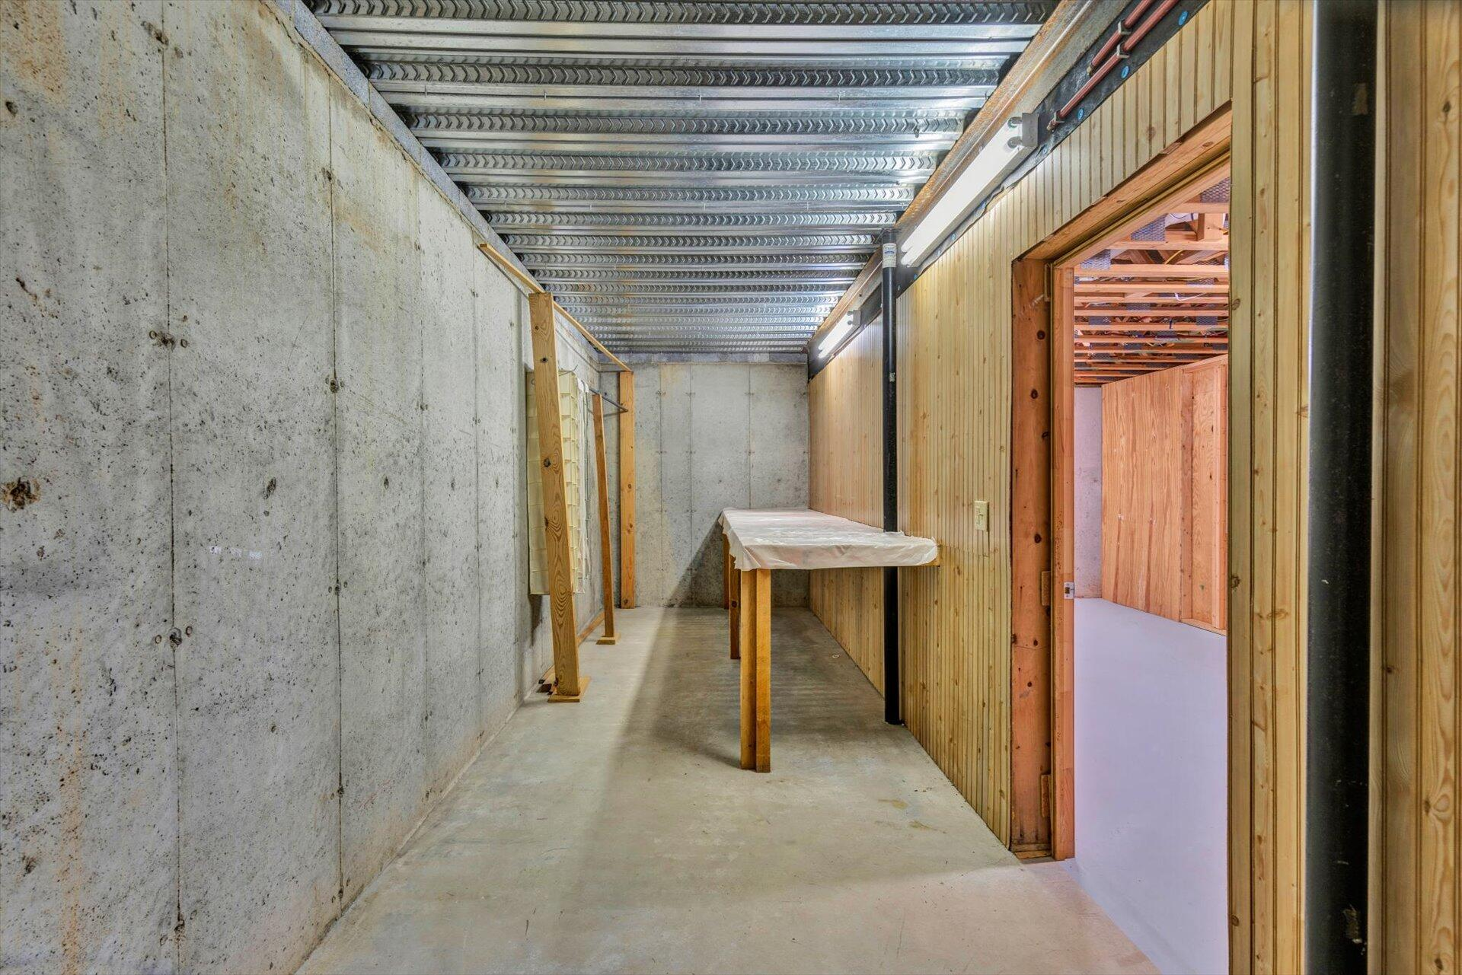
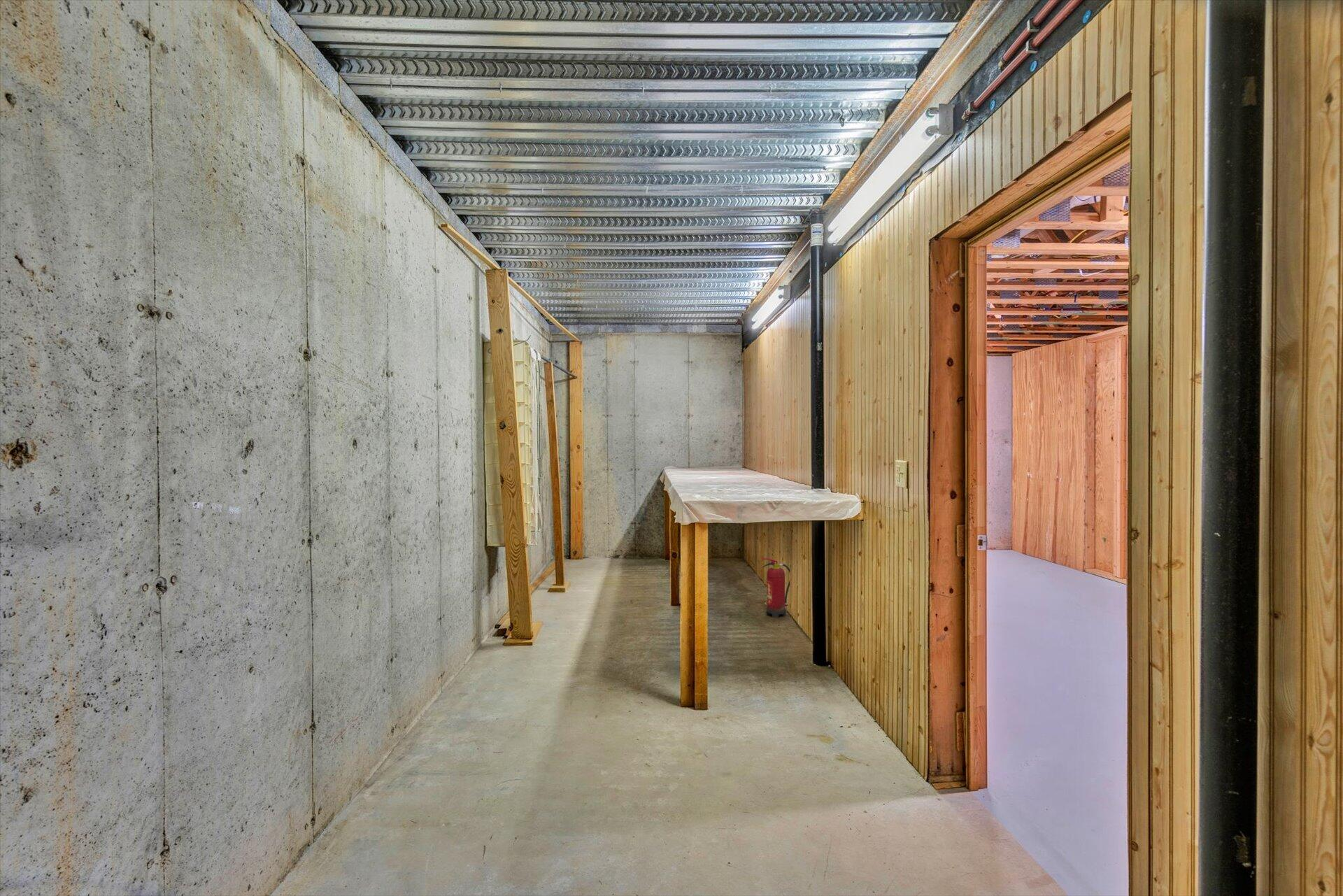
+ fire extinguisher [760,557,790,618]
